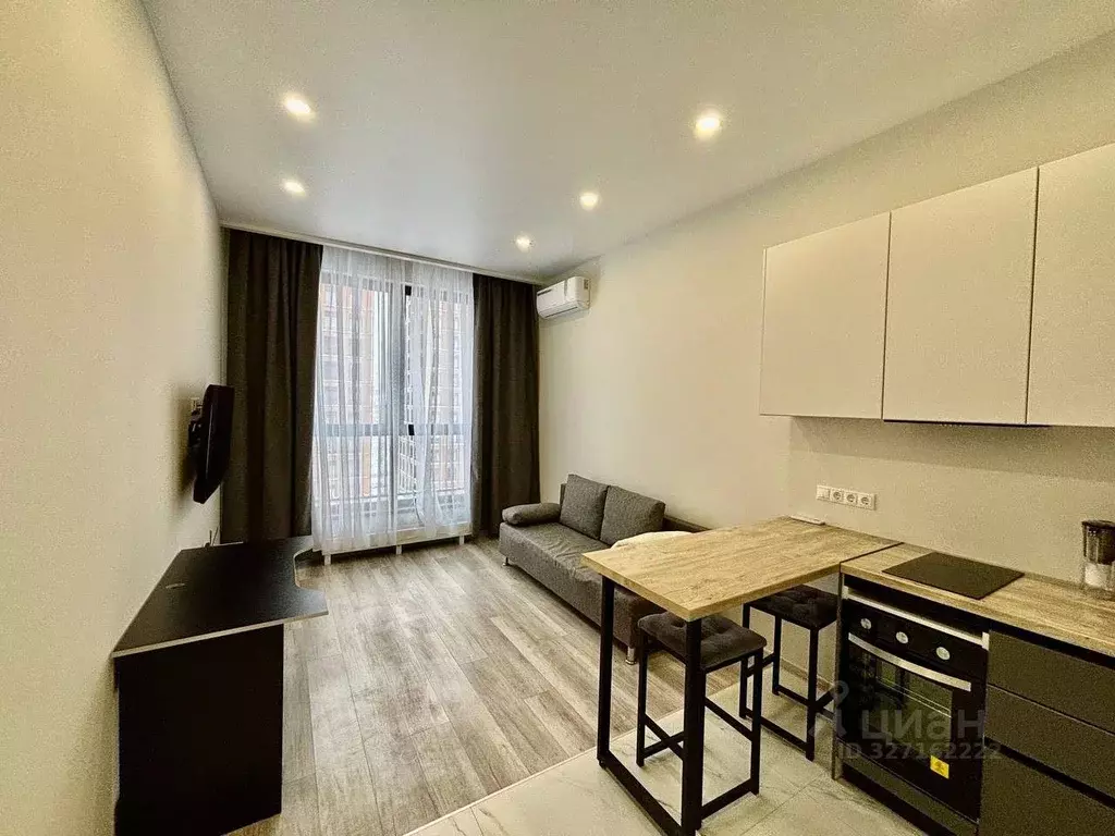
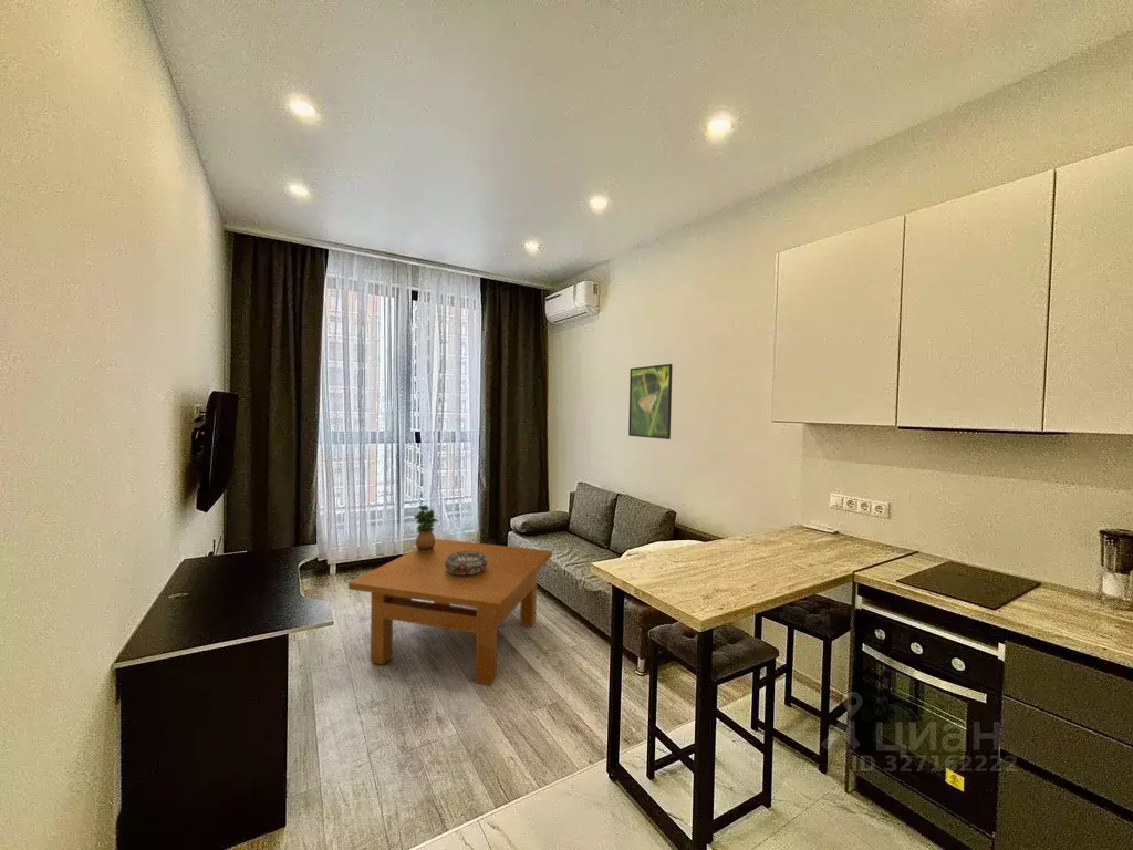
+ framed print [627,363,674,440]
+ potted plant [413,504,440,552]
+ table [347,538,553,686]
+ decorative bowl [445,551,488,574]
